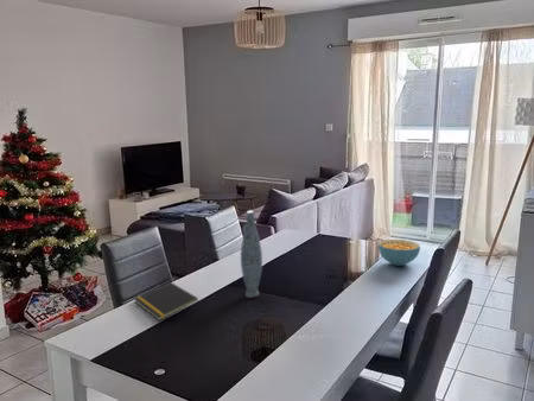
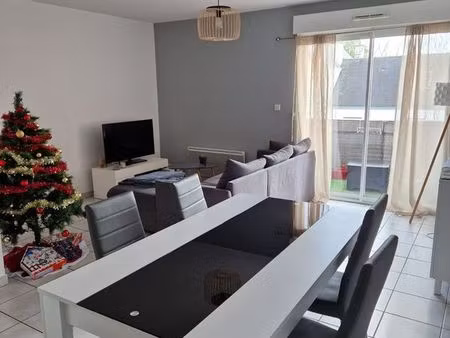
- vase [240,209,263,299]
- cereal bowl [377,238,421,267]
- notepad [133,281,199,322]
